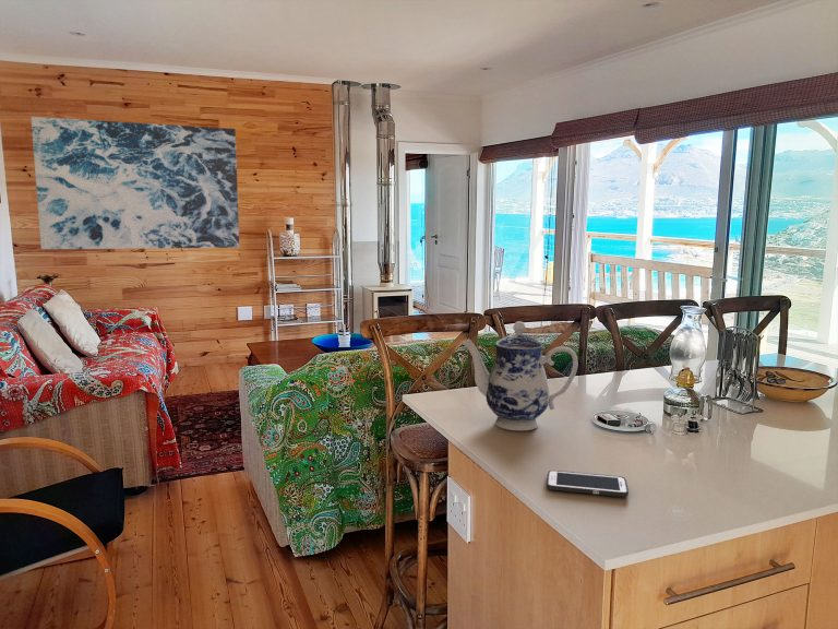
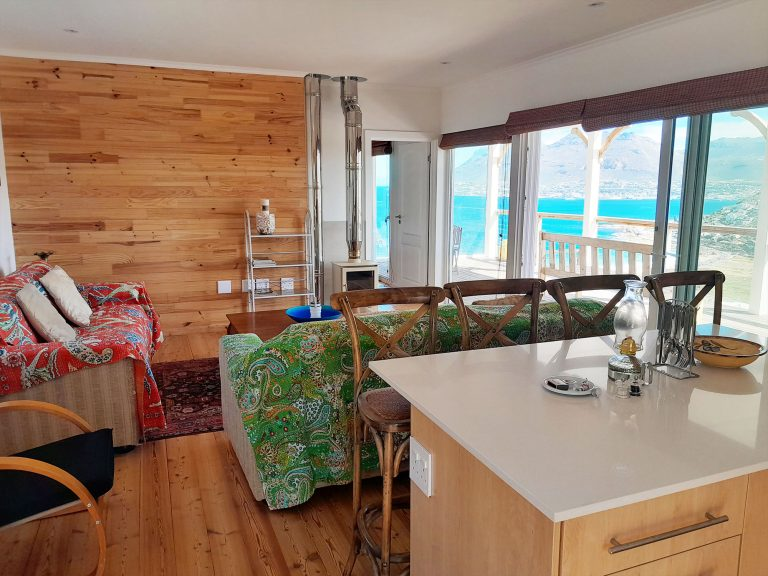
- cell phone [546,470,630,498]
- wall art [31,116,240,250]
- teapot [460,321,579,431]
